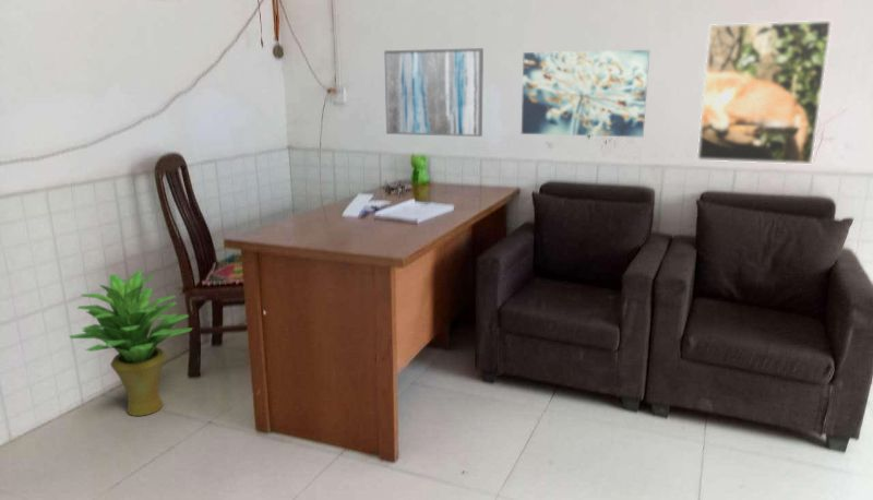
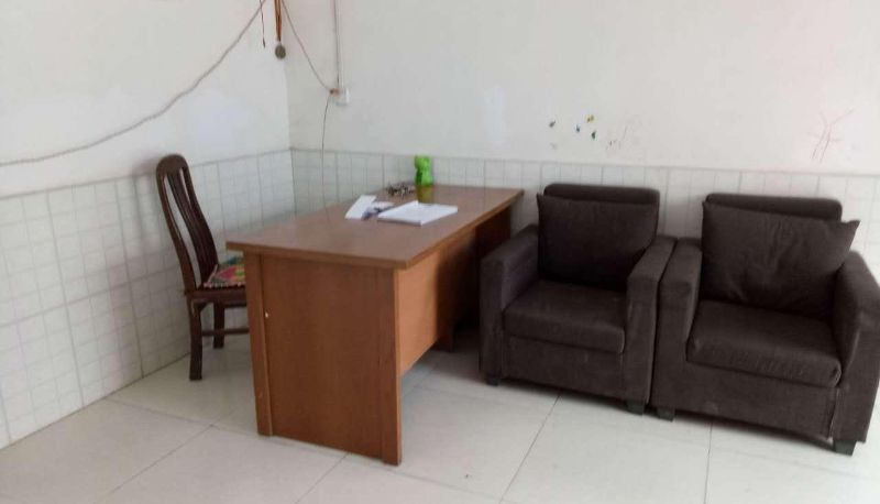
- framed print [696,20,833,165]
- wall art [521,49,650,139]
- wall art [383,47,485,138]
- potted plant [69,270,194,417]
